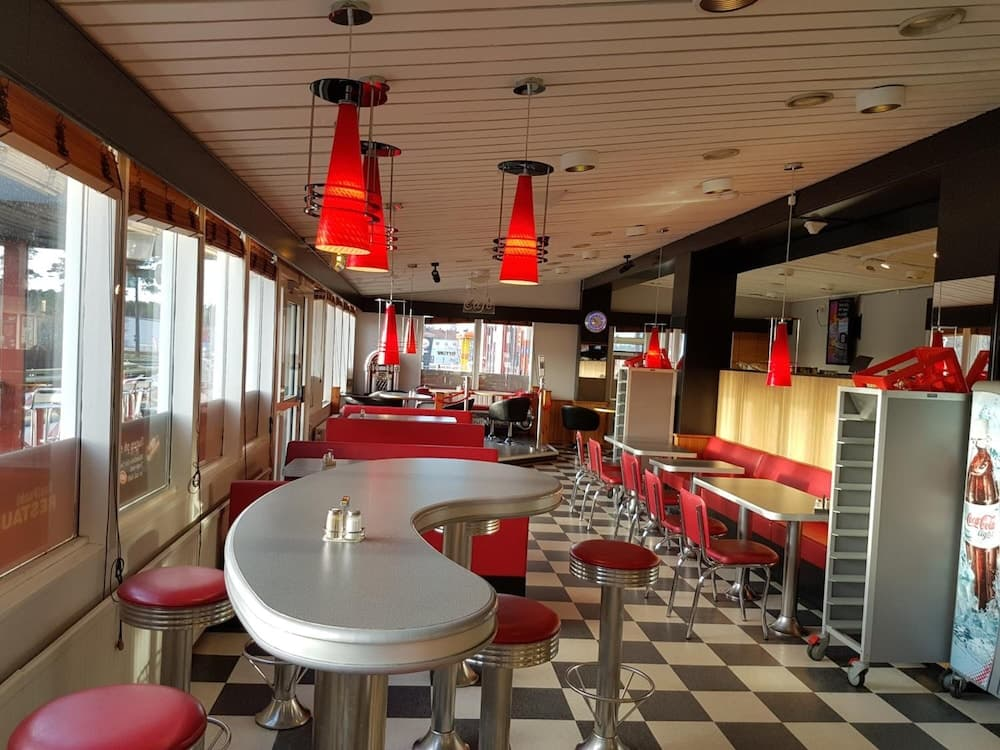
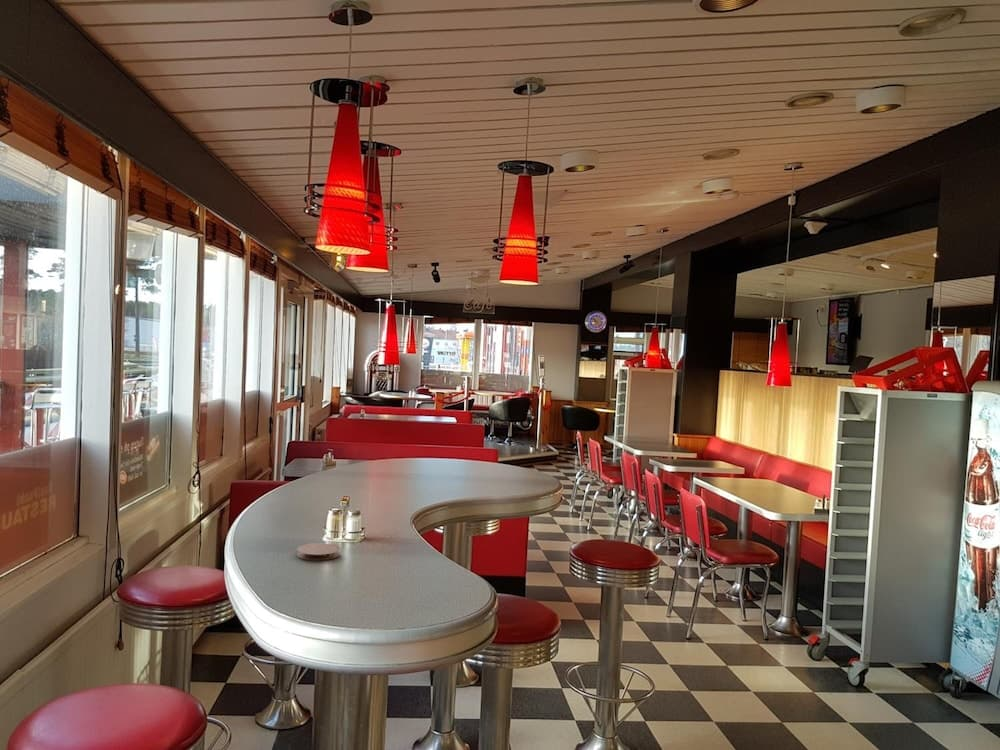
+ coaster [296,542,341,561]
